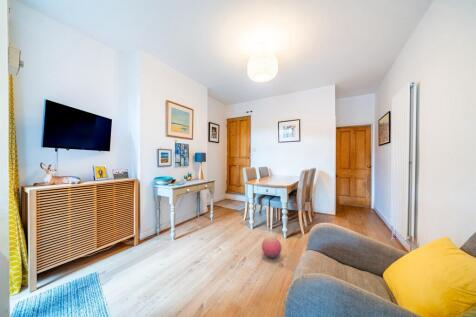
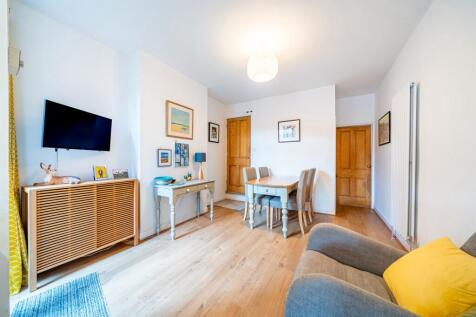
- ball [261,236,282,259]
